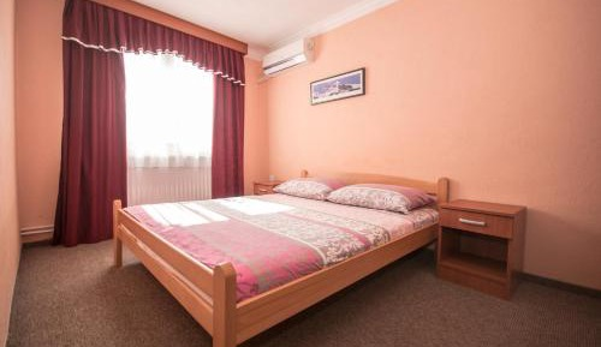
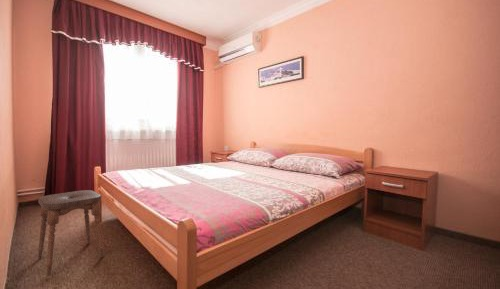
+ stool [37,189,105,277]
